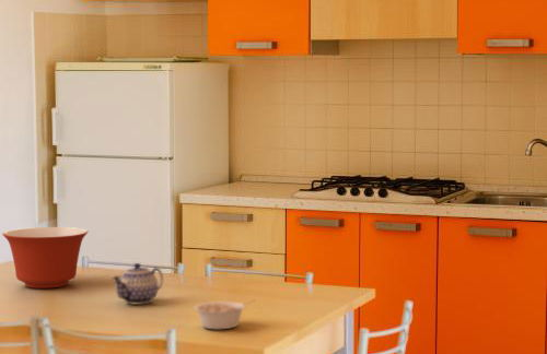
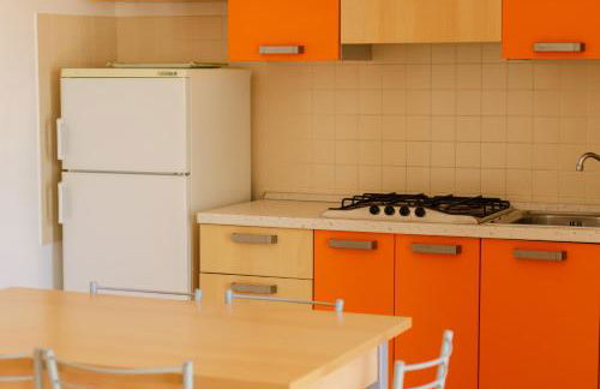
- legume [193,298,257,330]
- teapot [110,262,164,306]
- mixing bowl [1,226,89,290]
